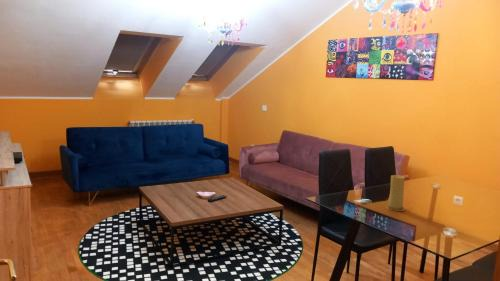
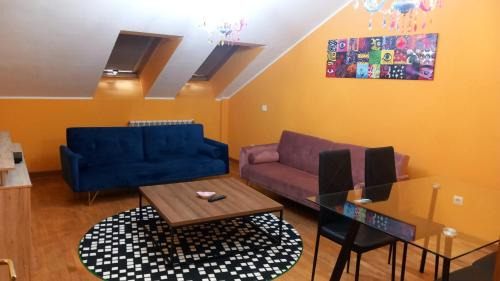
- candle [385,174,407,212]
